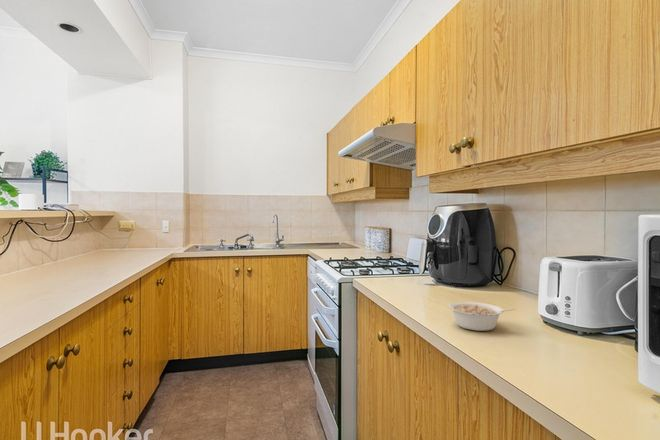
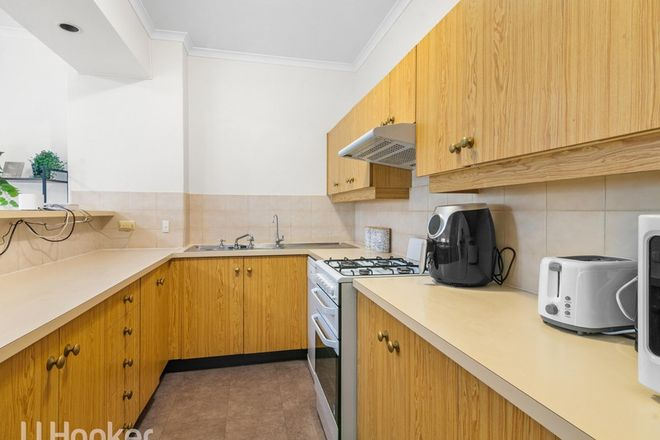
- legume [448,301,516,332]
